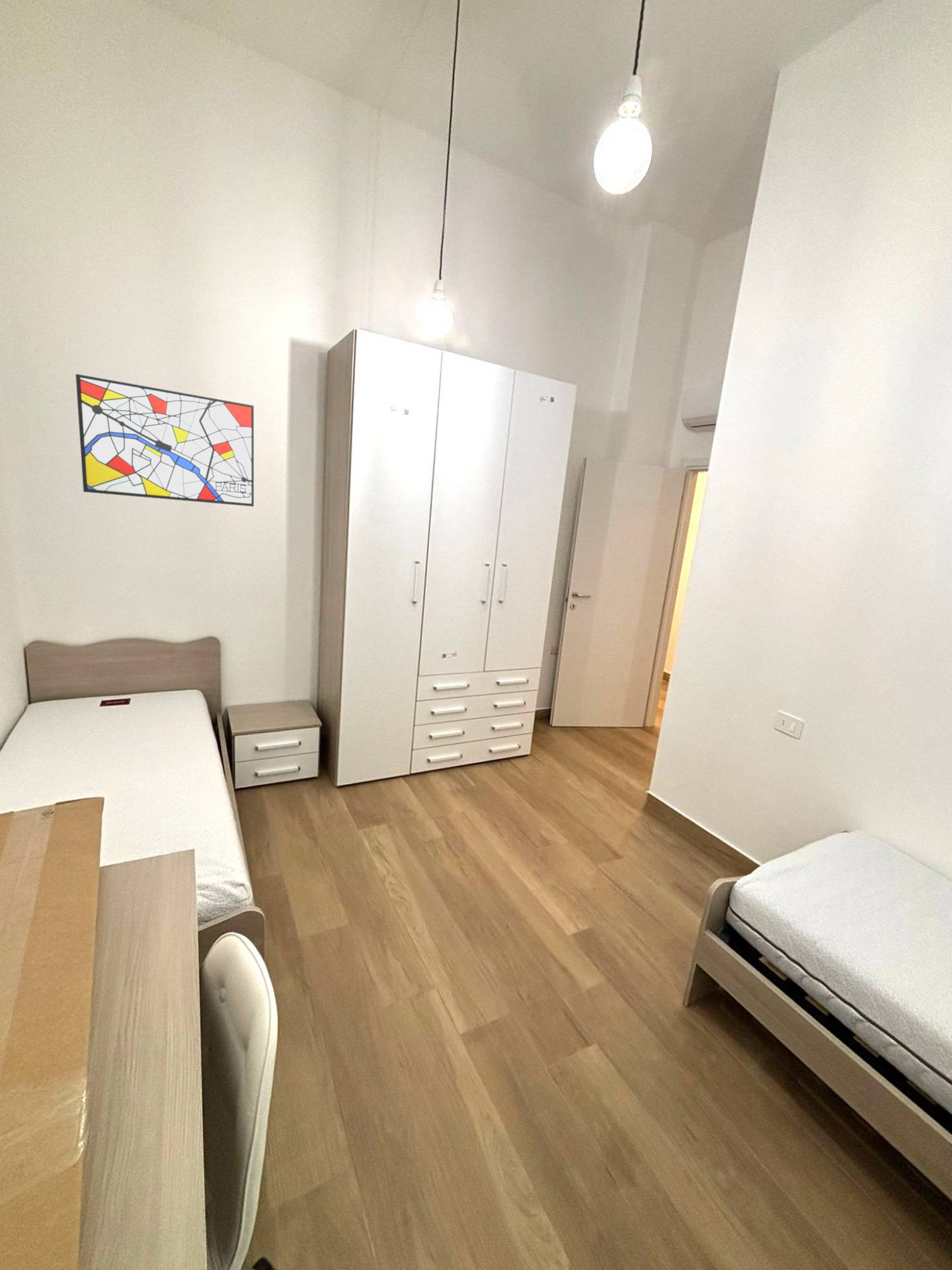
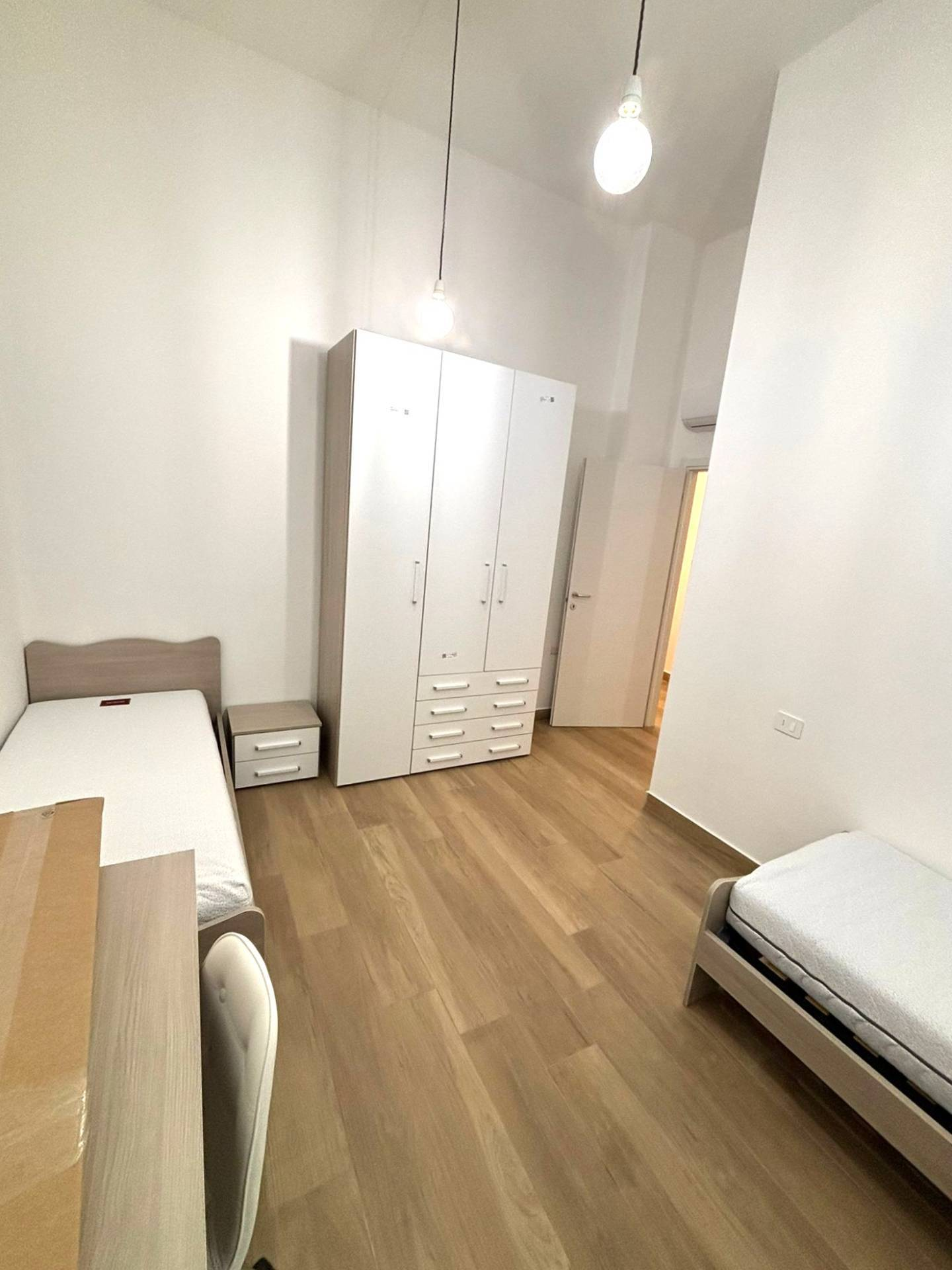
- wall art [75,373,255,507]
